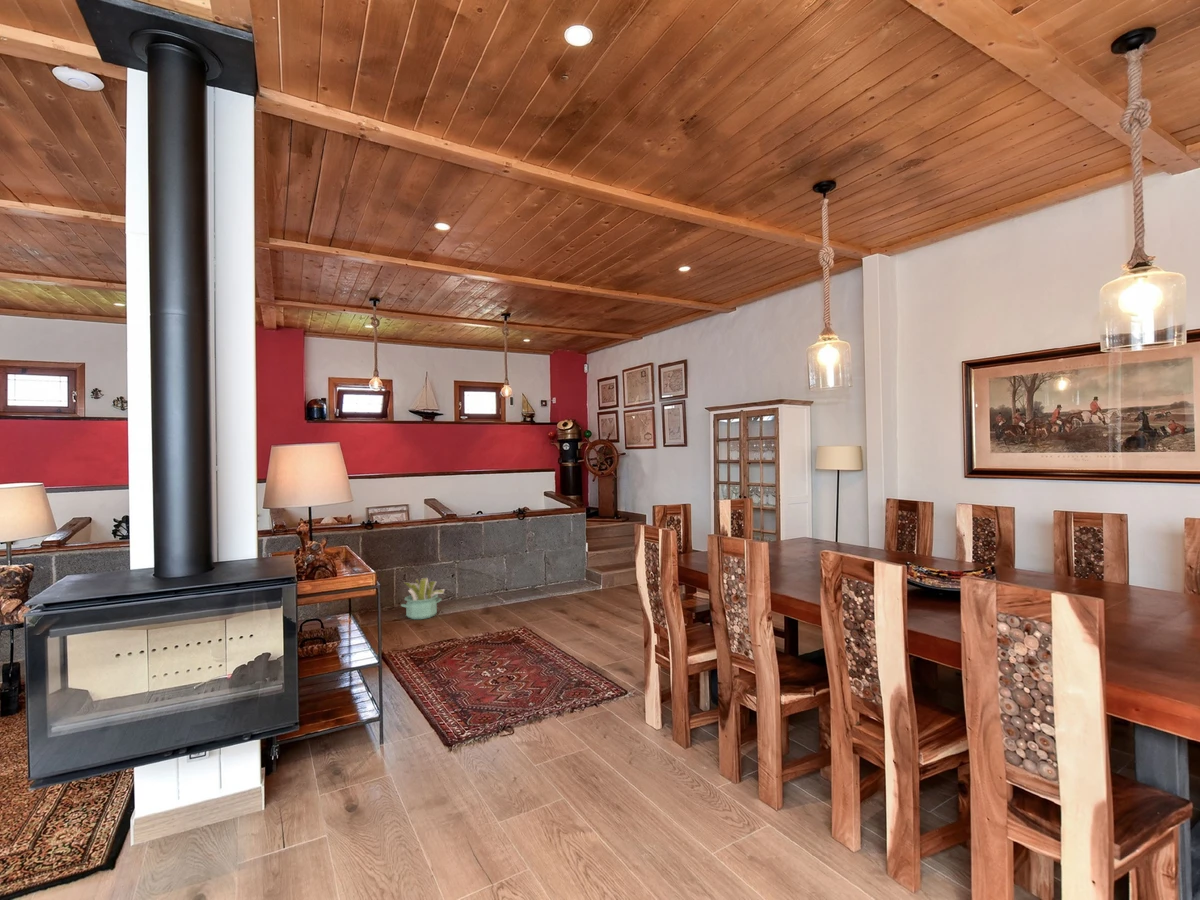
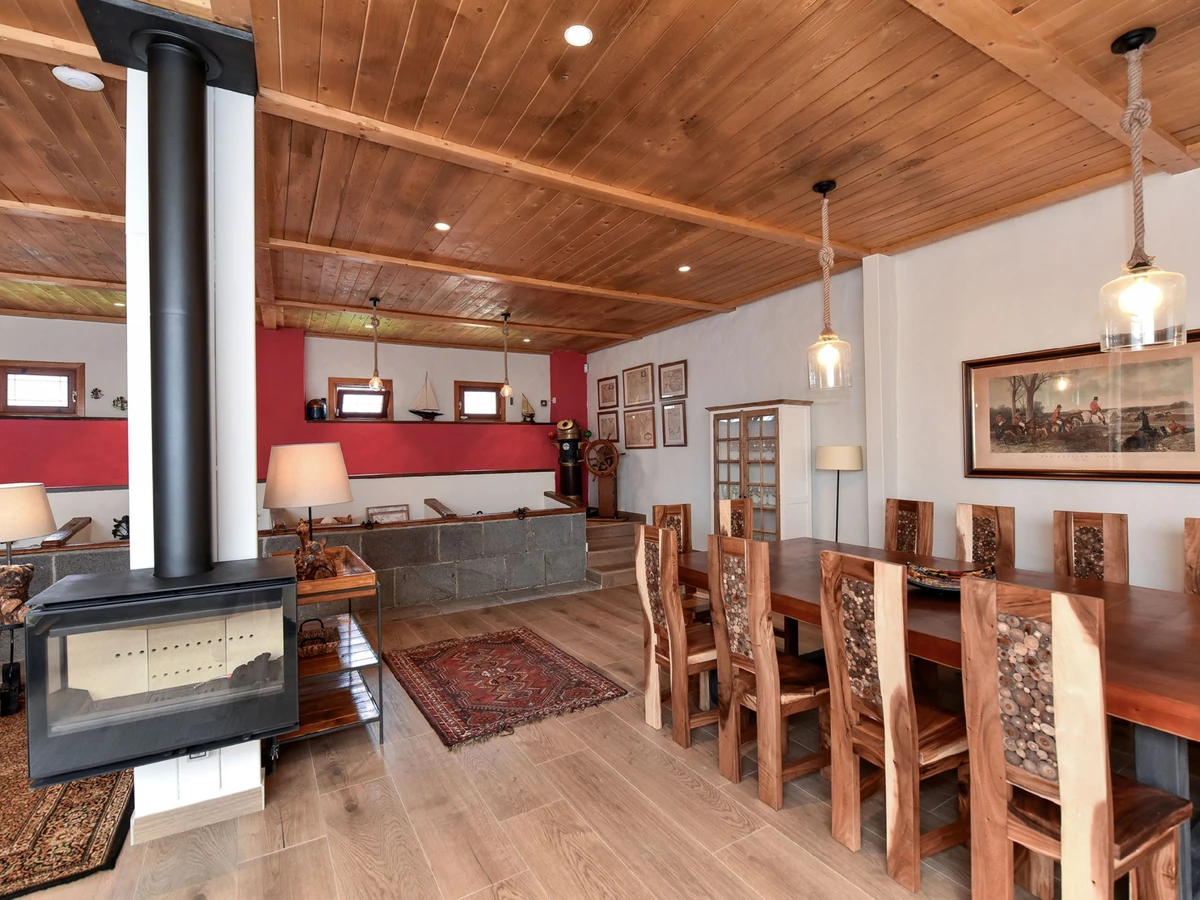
- decorative plant [400,577,446,620]
